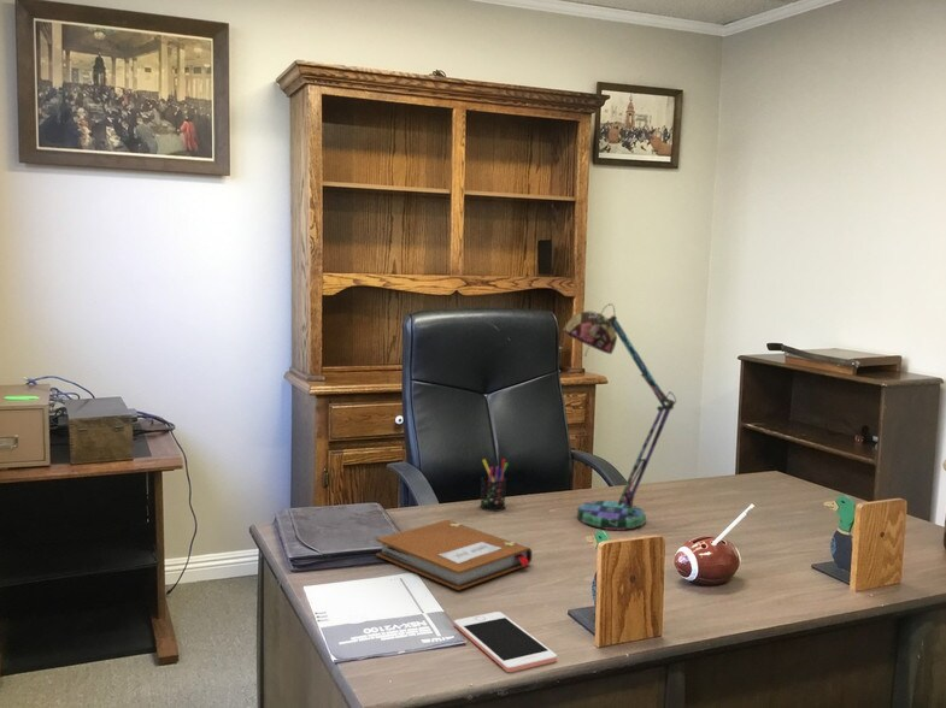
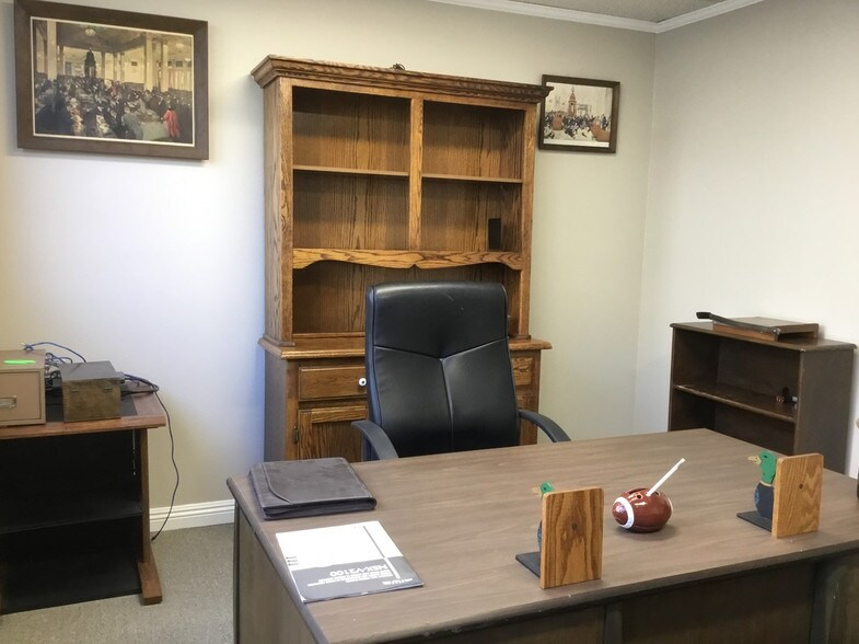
- cell phone [453,610,558,673]
- notebook [375,519,533,591]
- desk lamp [562,302,677,531]
- pen holder [480,458,510,513]
